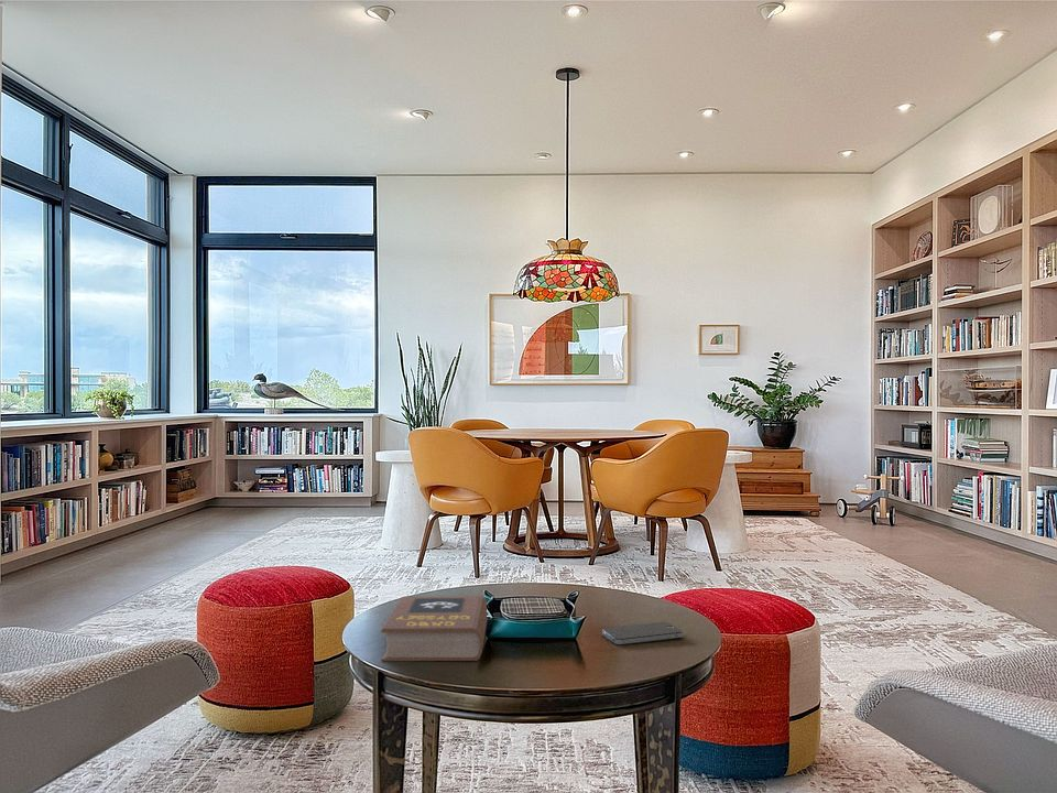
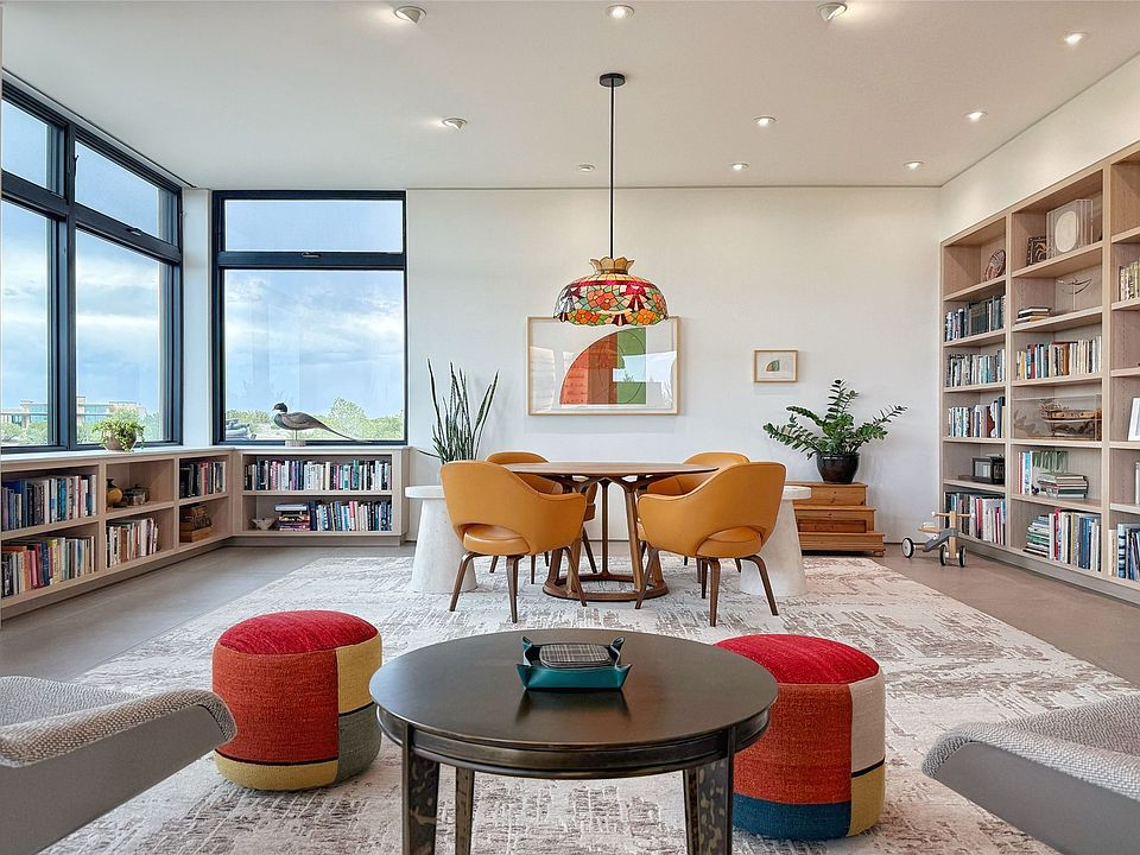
- smartphone [601,621,684,647]
- book [381,595,489,662]
